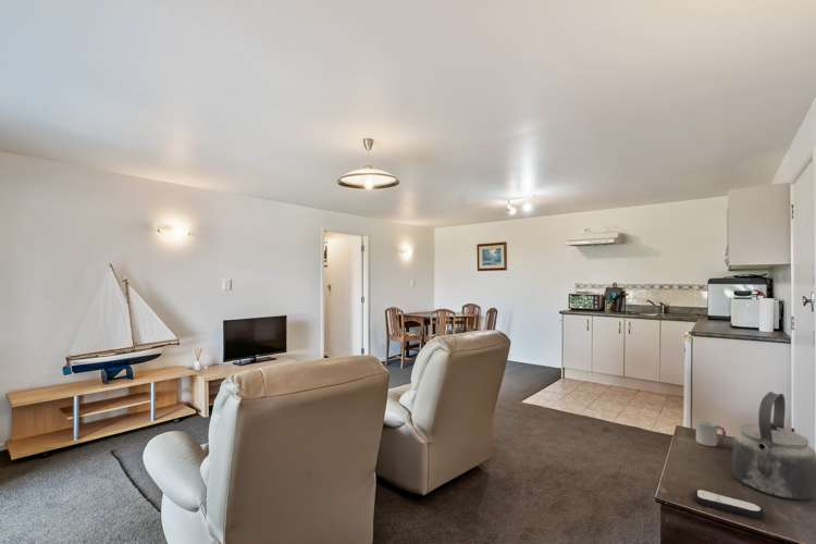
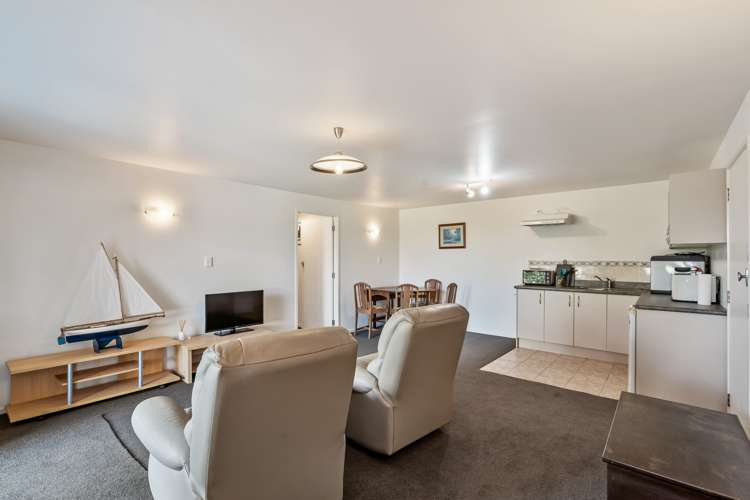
- cup [695,419,727,447]
- remote control [692,489,765,519]
- kettle [731,391,816,502]
